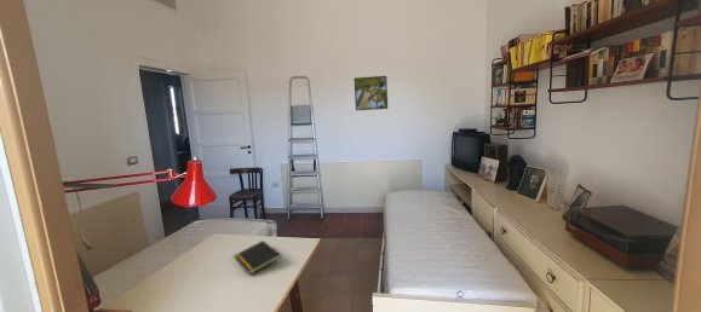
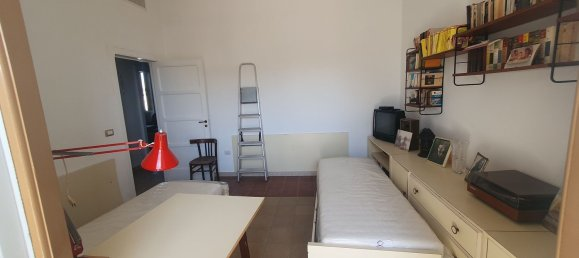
- notepad [232,239,282,276]
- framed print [354,75,389,111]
